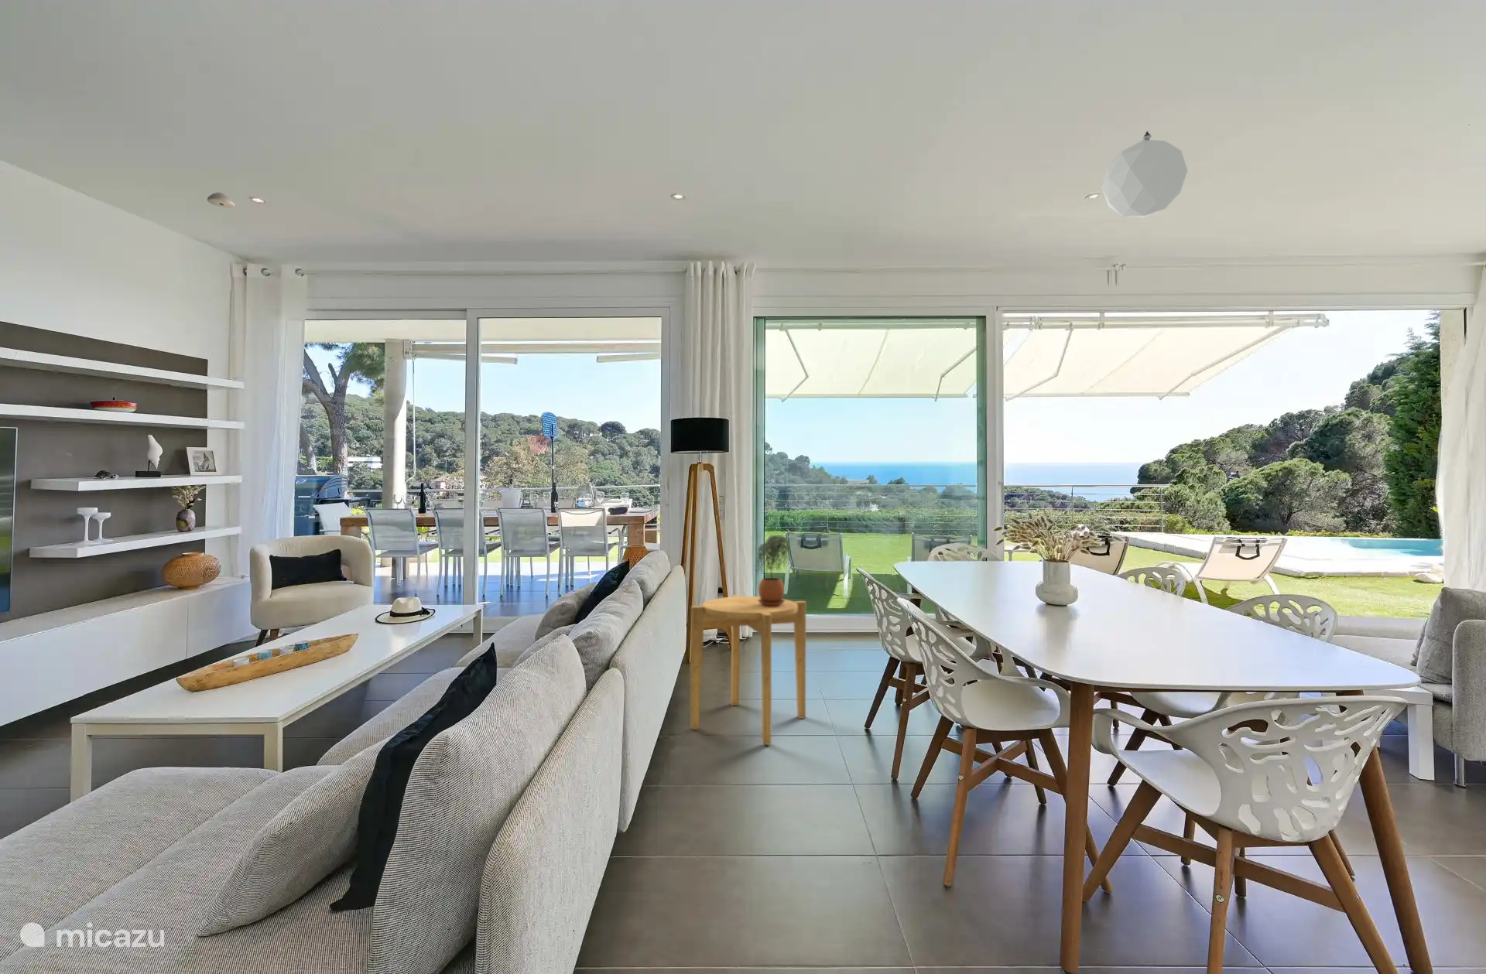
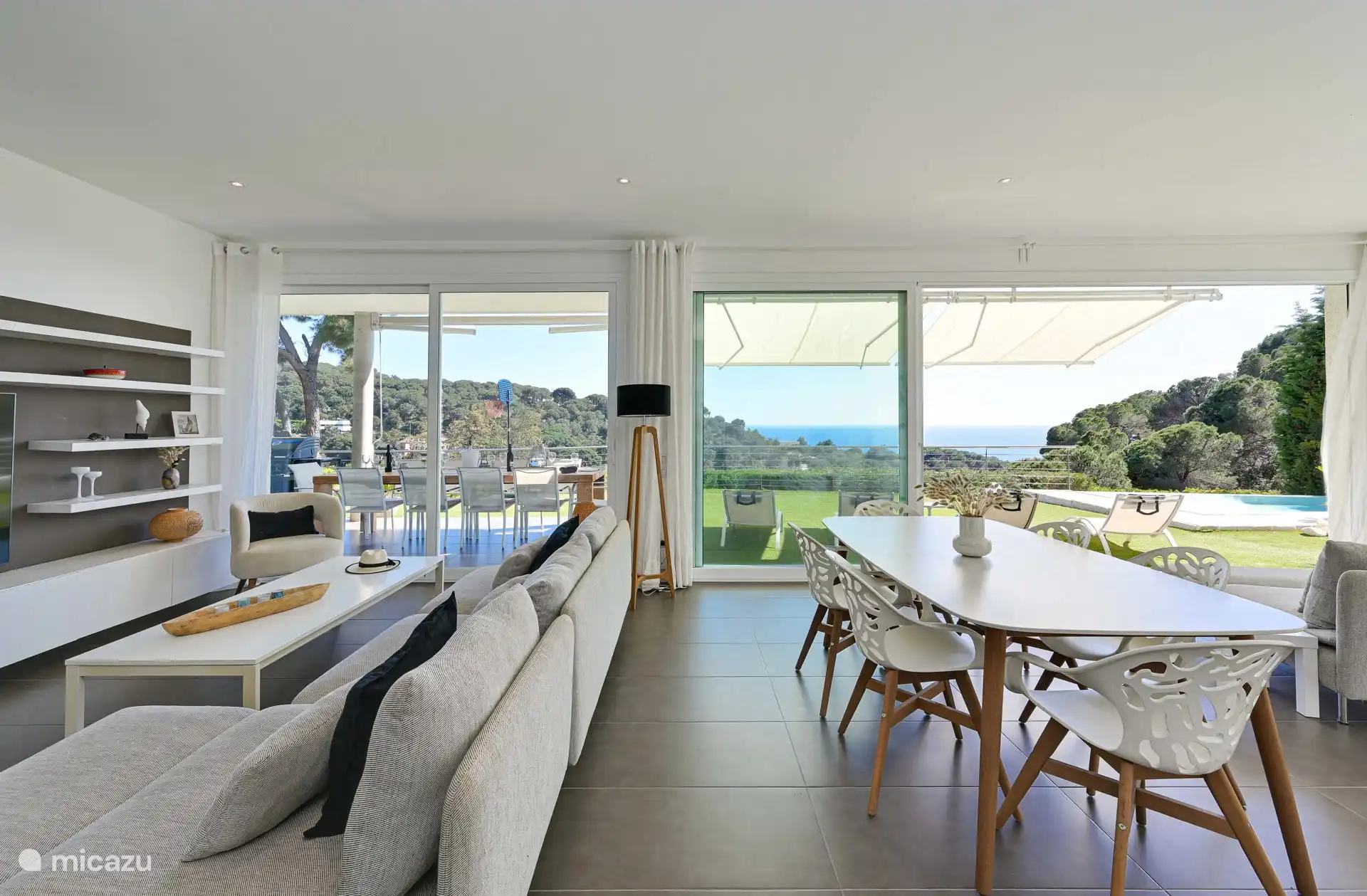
- side table [689,595,807,746]
- potted plant [754,535,791,607]
- pendant lamp [1101,130,1188,218]
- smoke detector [207,191,235,209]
